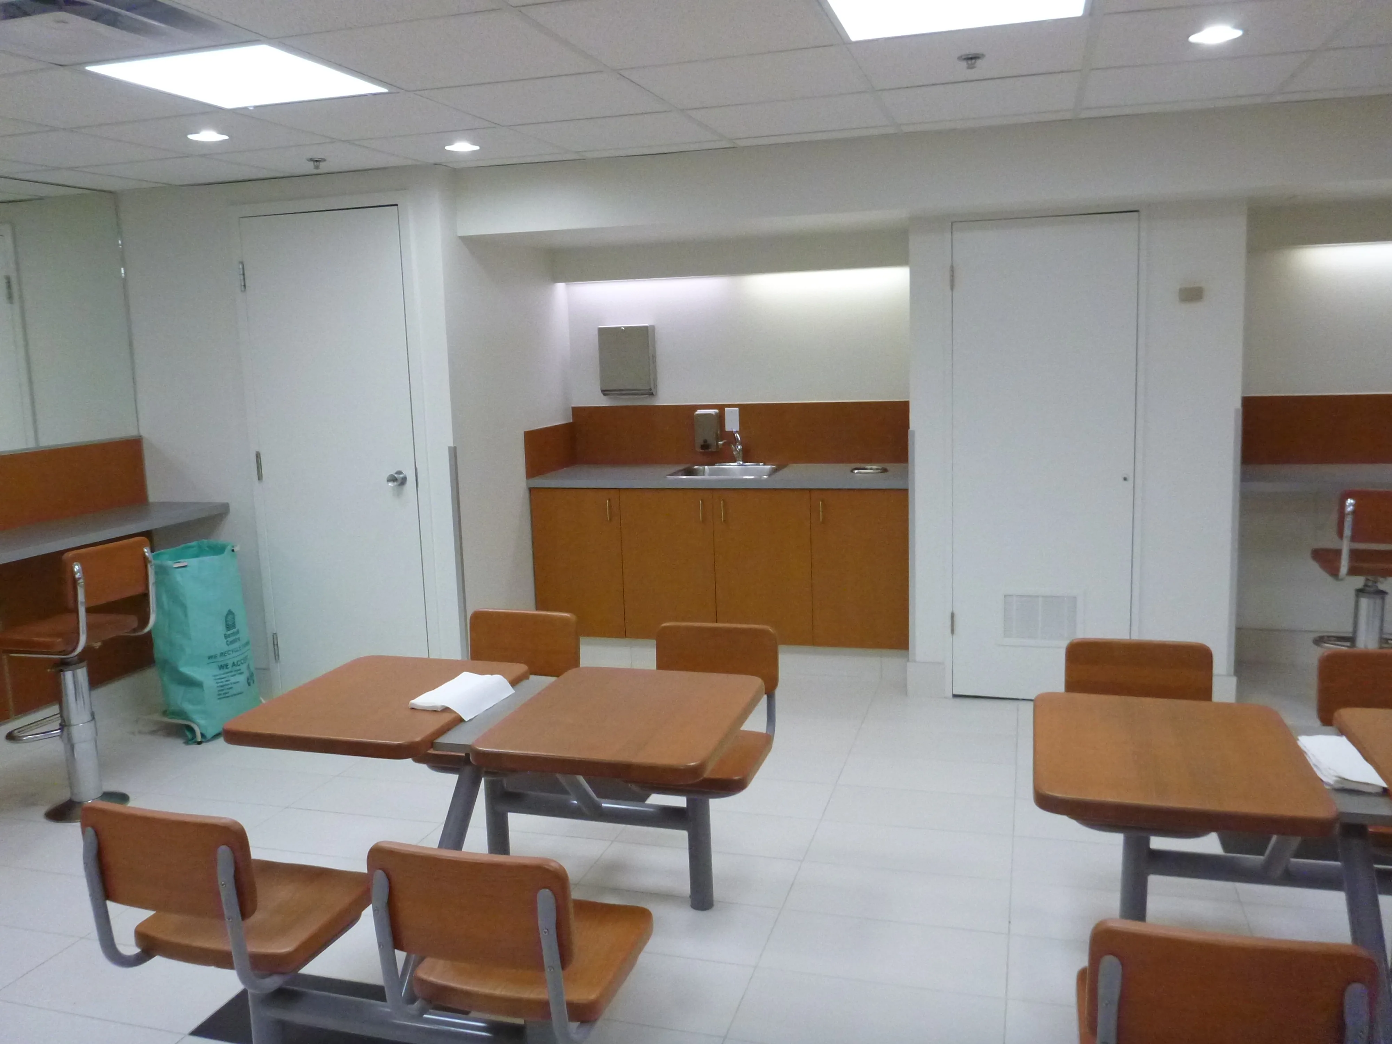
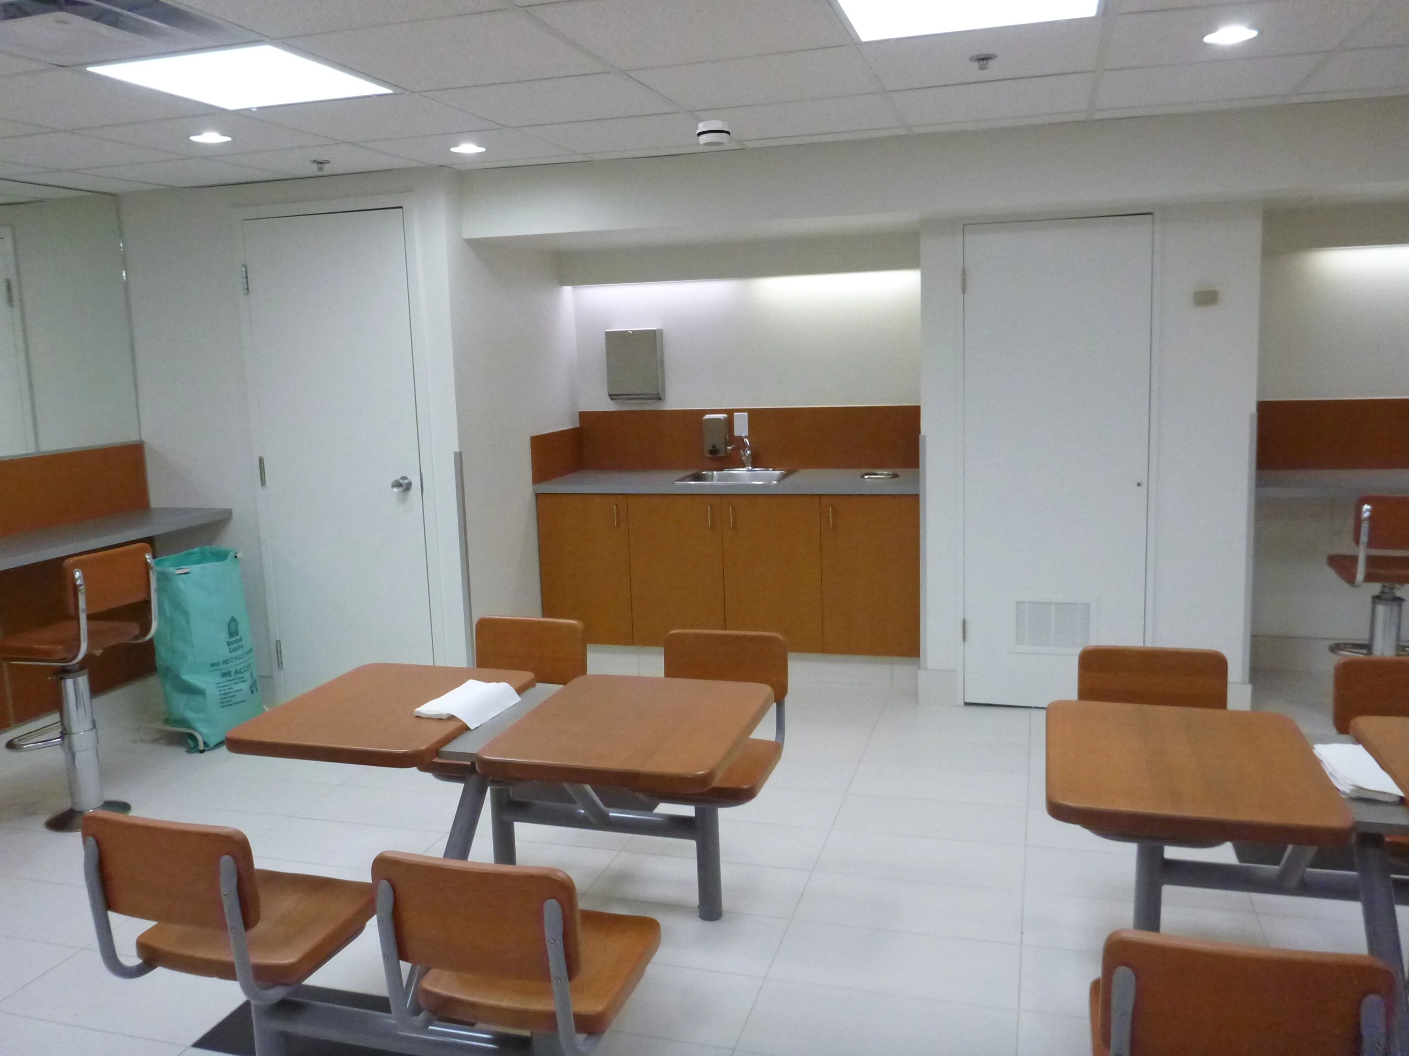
+ smoke detector [696,120,731,148]
